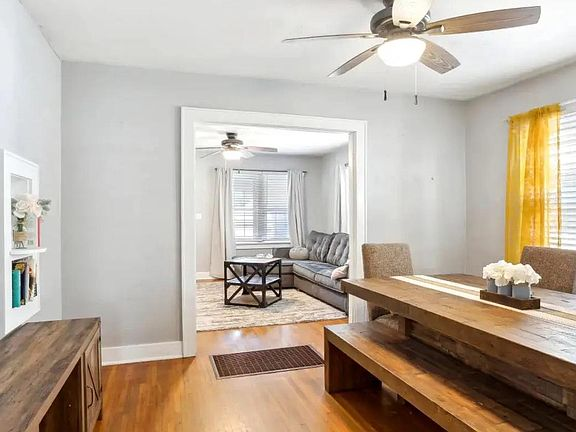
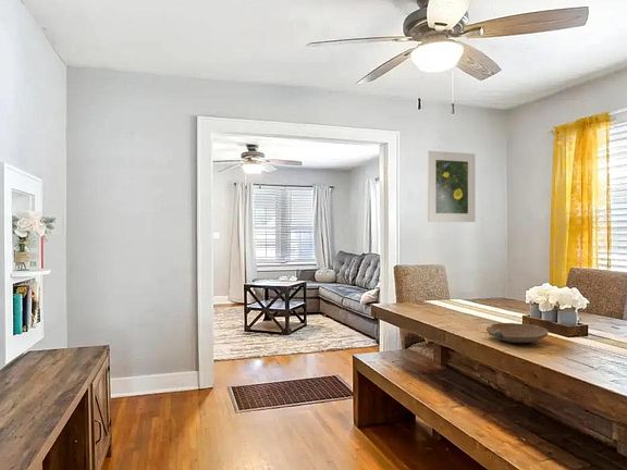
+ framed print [427,150,477,223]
+ bowl [485,322,550,344]
